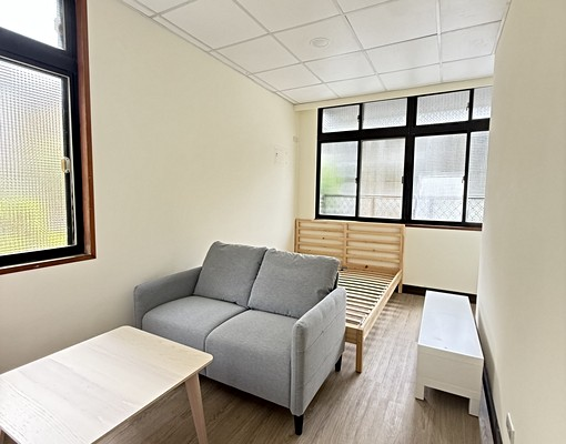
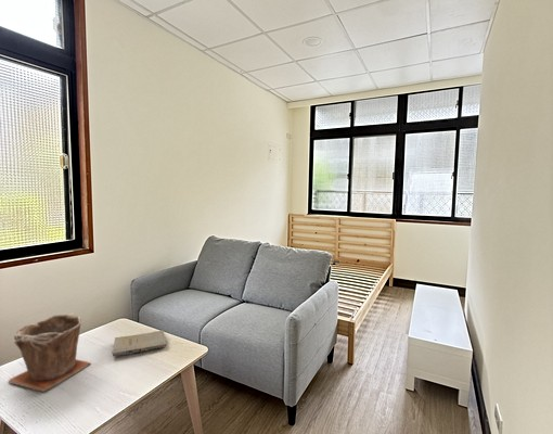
+ plant pot [8,312,92,393]
+ book [112,329,167,357]
